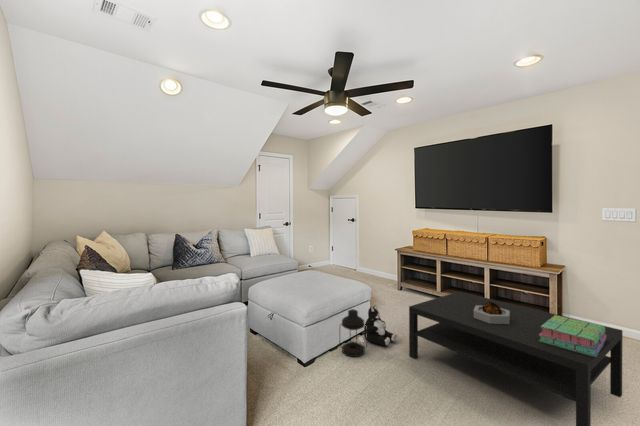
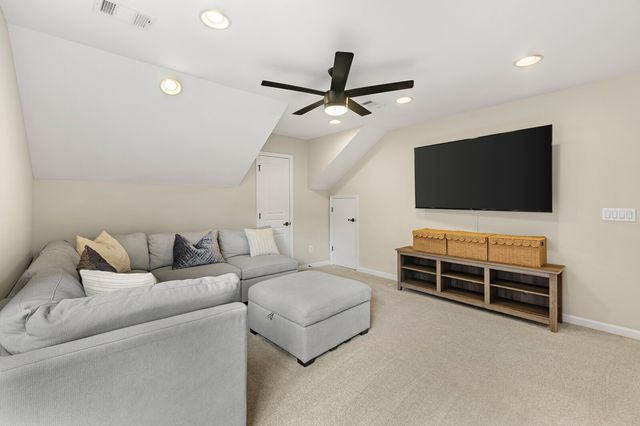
- decorative bowl [474,302,510,324]
- plush toy [363,305,399,346]
- stack of books [539,315,607,357]
- lantern [338,308,368,358]
- coffee table [408,291,623,426]
